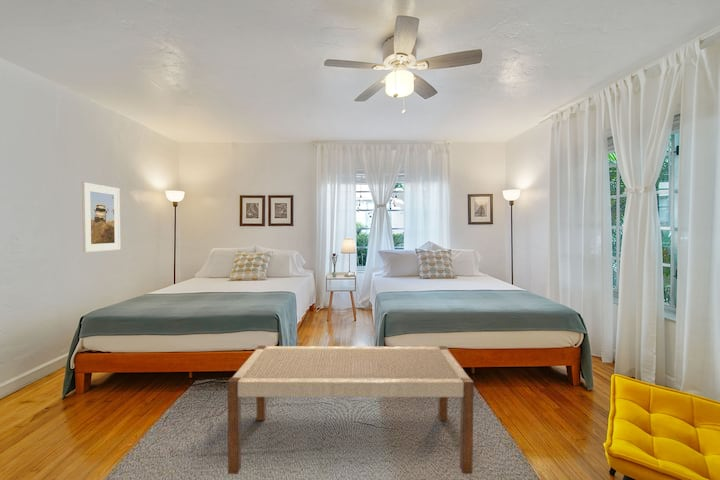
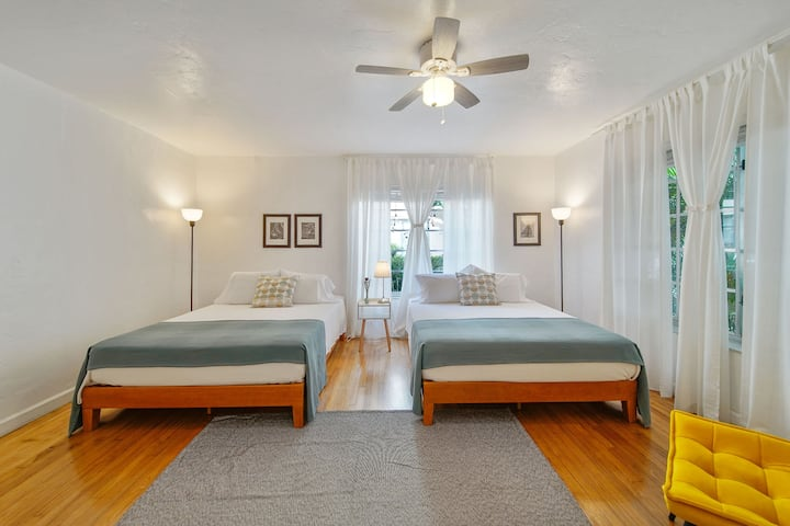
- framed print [81,181,121,253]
- bench [227,345,475,475]
